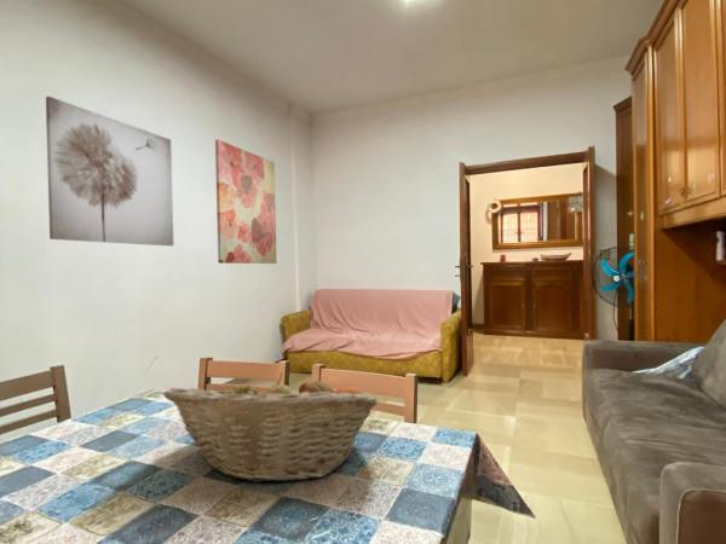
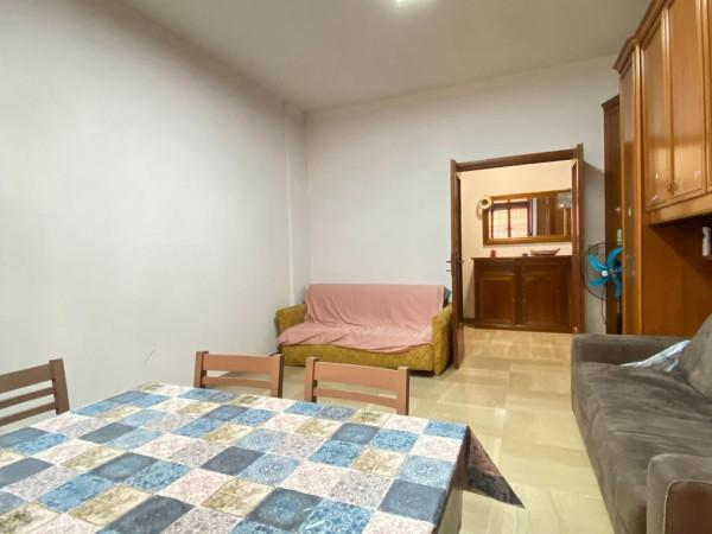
- fruit basket [162,371,379,484]
- wall art [45,96,174,247]
- wall art [214,139,278,265]
